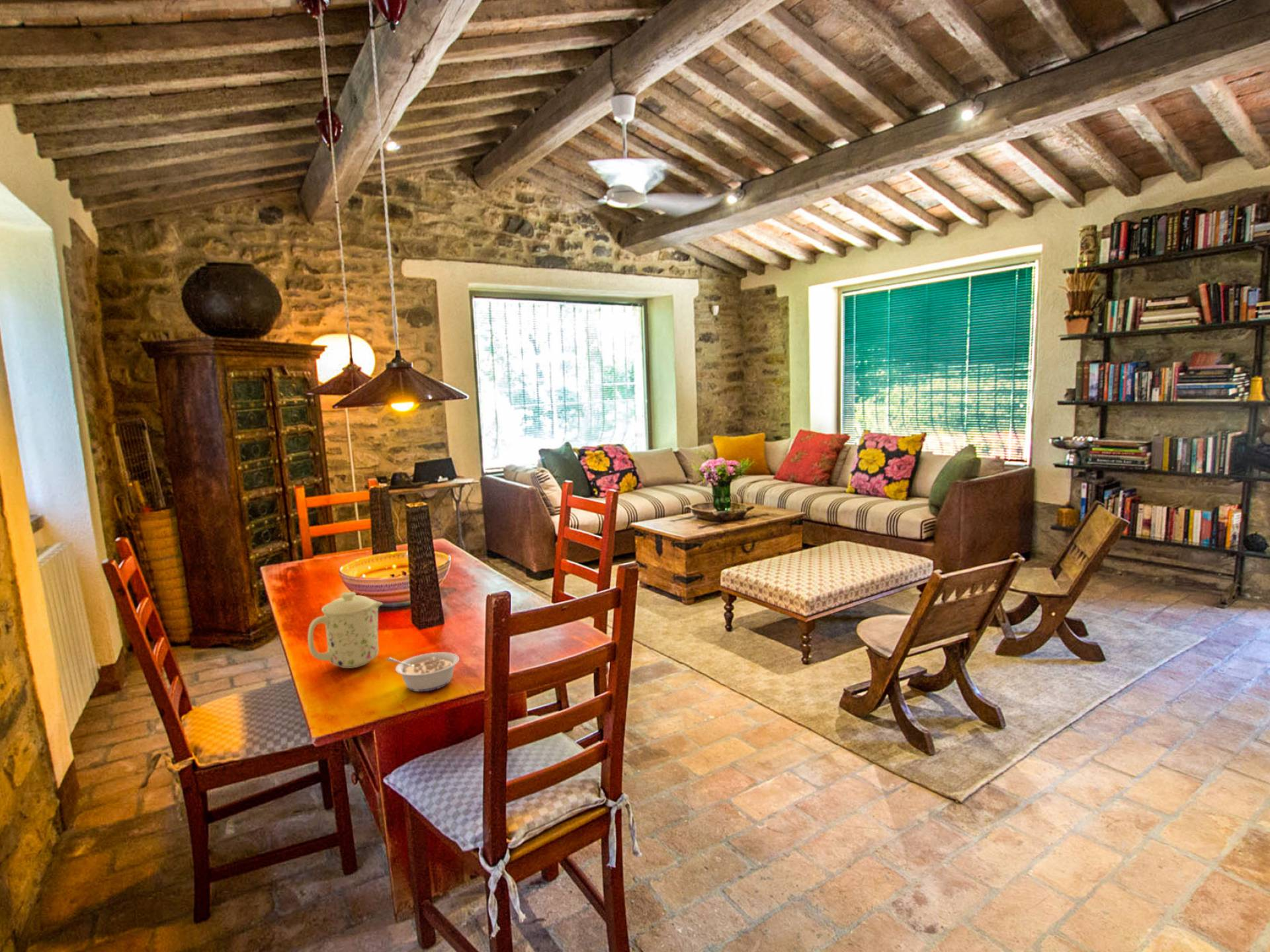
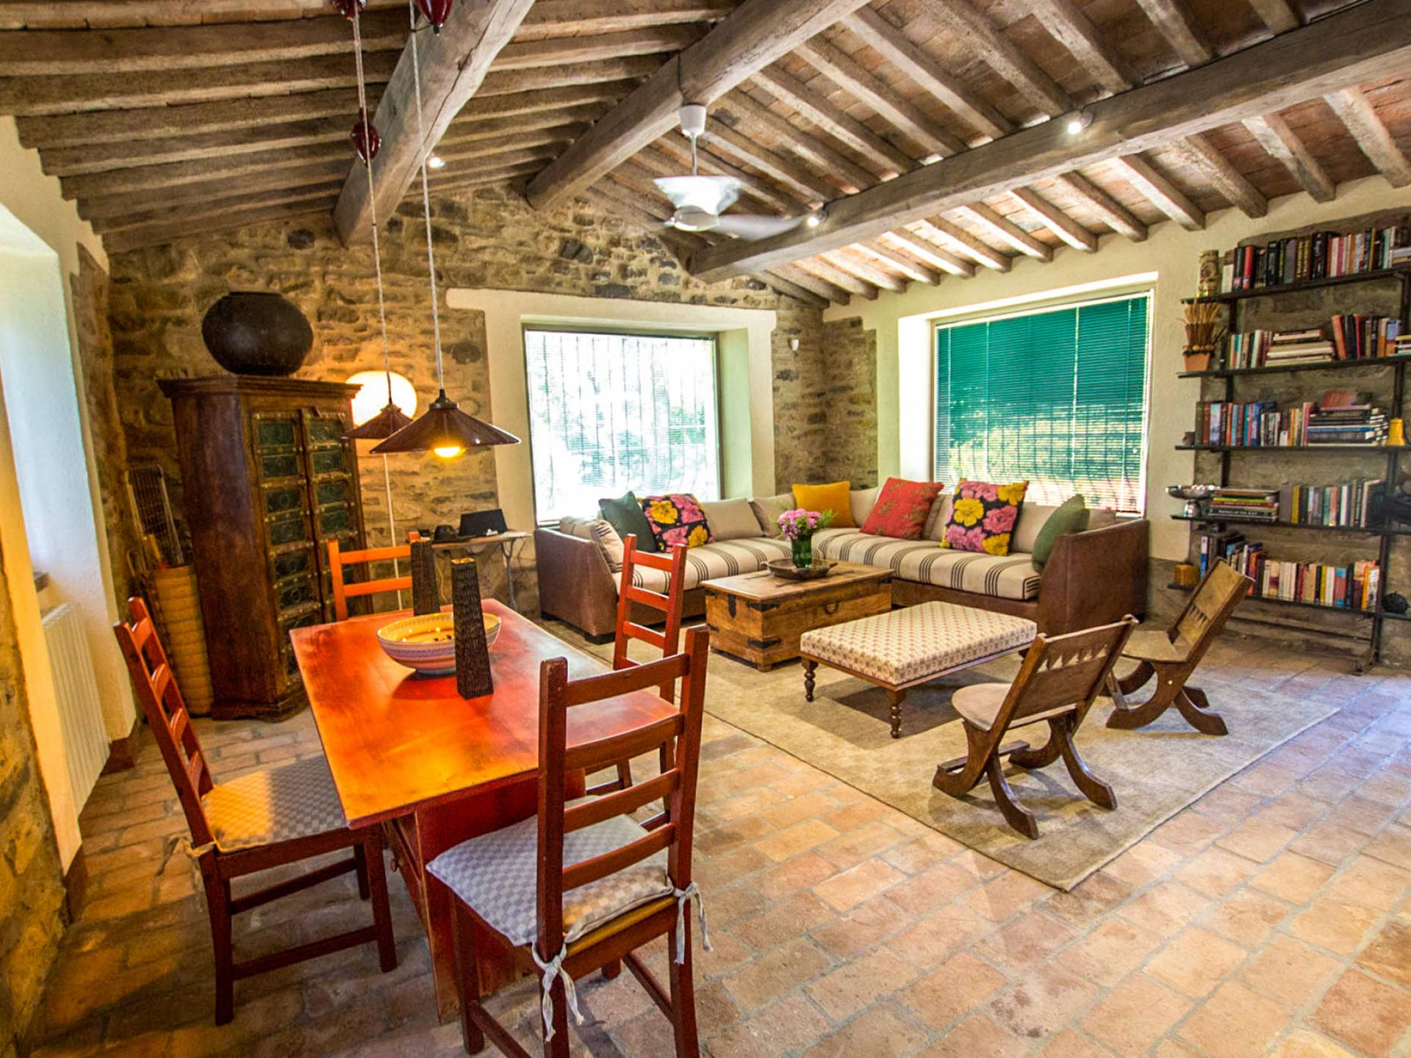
- legume [386,652,460,692]
- mug [307,591,383,669]
